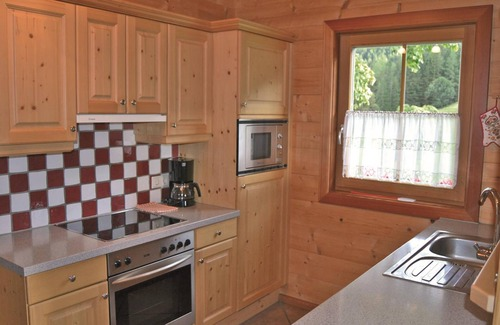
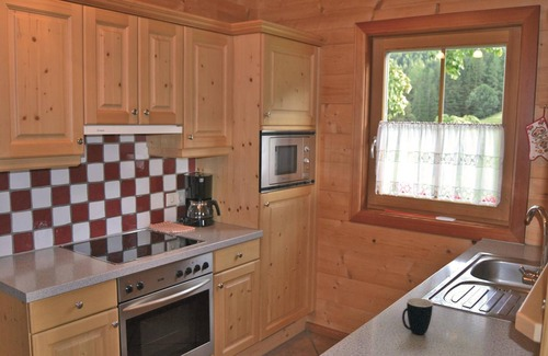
+ mug [401,297,434,335]
